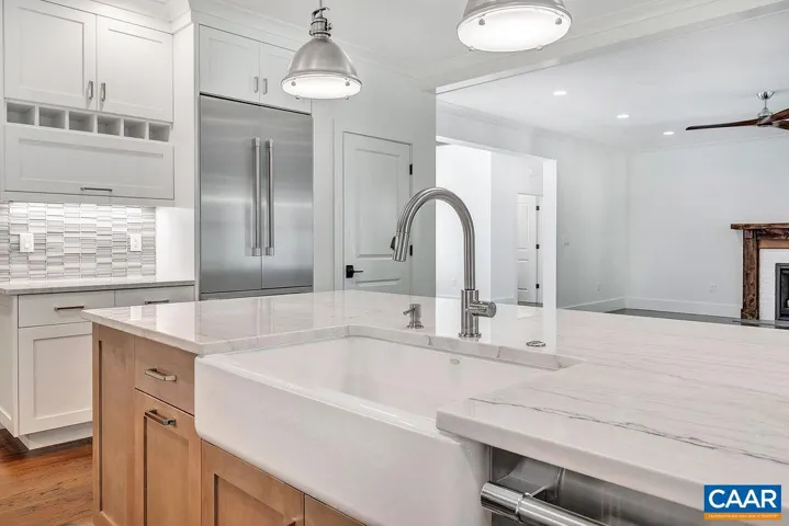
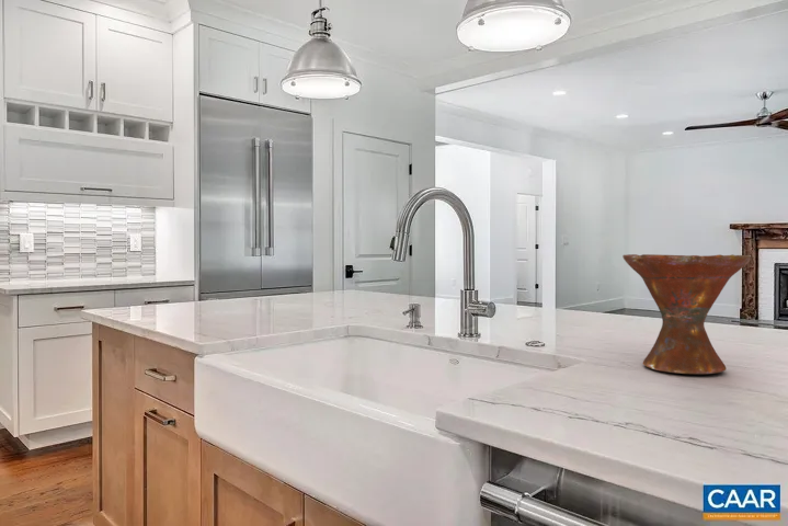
+ bowl [621,253,752,375]
